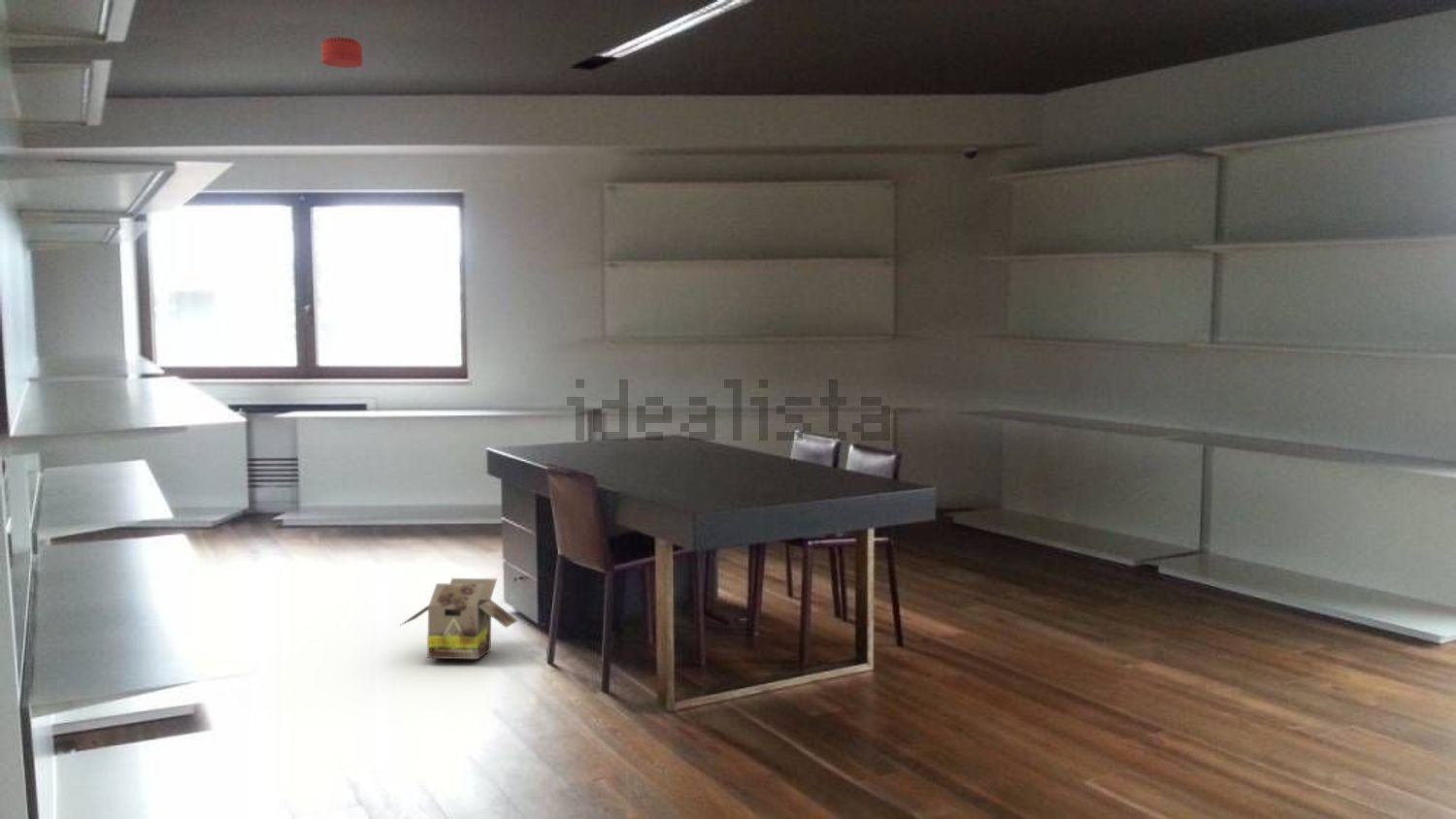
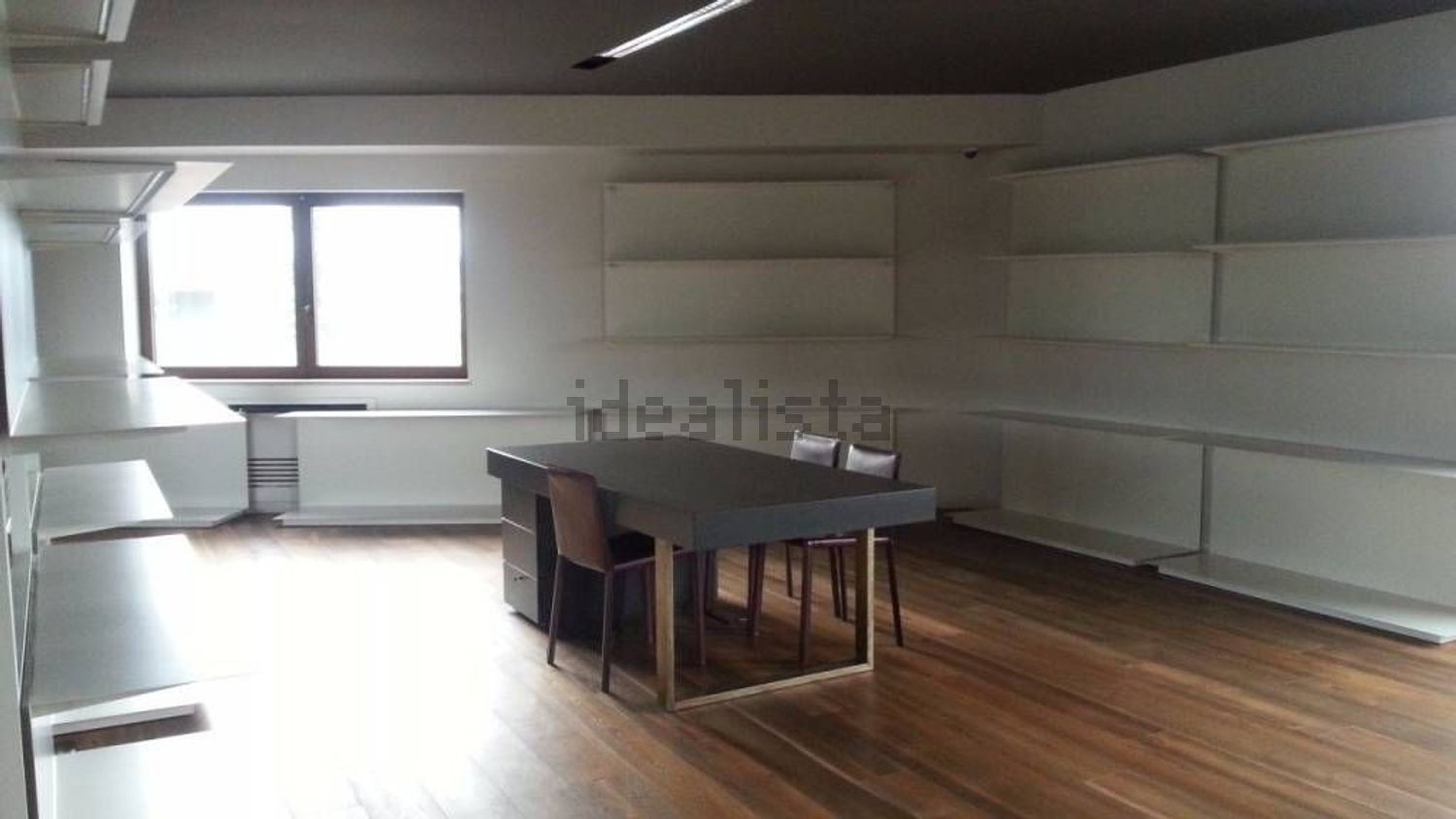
- cardboard box [398,577,519,660]
- smoke detector [320,36,364,69]
